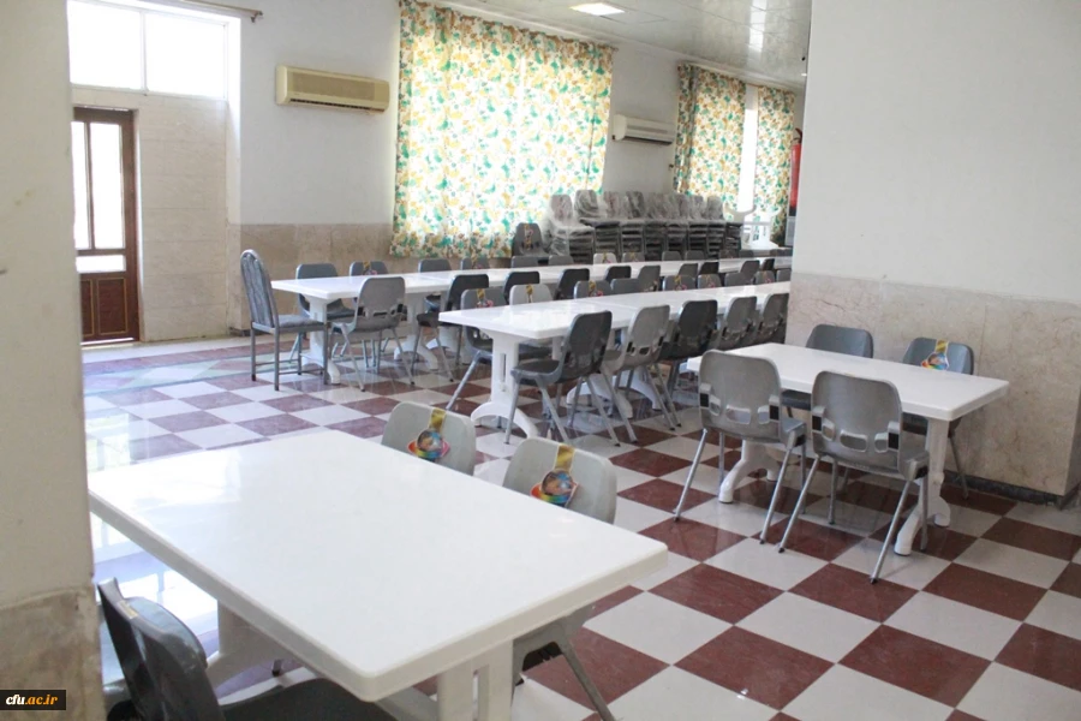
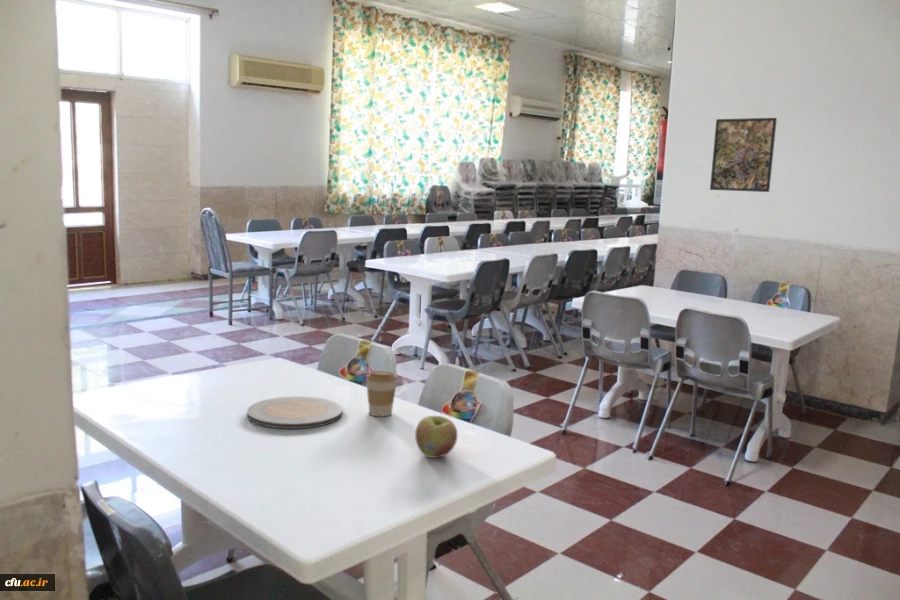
+ coffee cup [365,370,398,417]
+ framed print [709,117,778,193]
+ apple [414,415,458,459]
+ plate [246,395,344,430]
